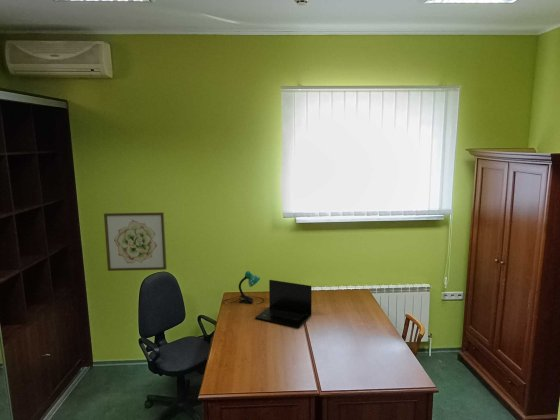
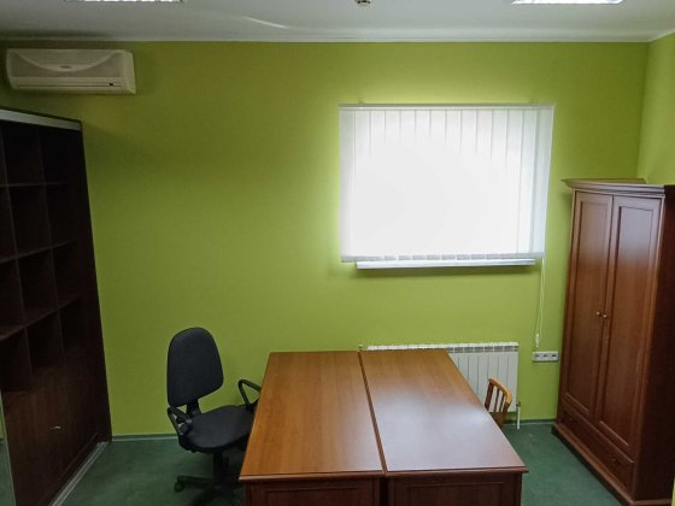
- desk lamp [221,270,265,305]
- laptop [254,279,313,328]
- wall art [103,211,167,272]
